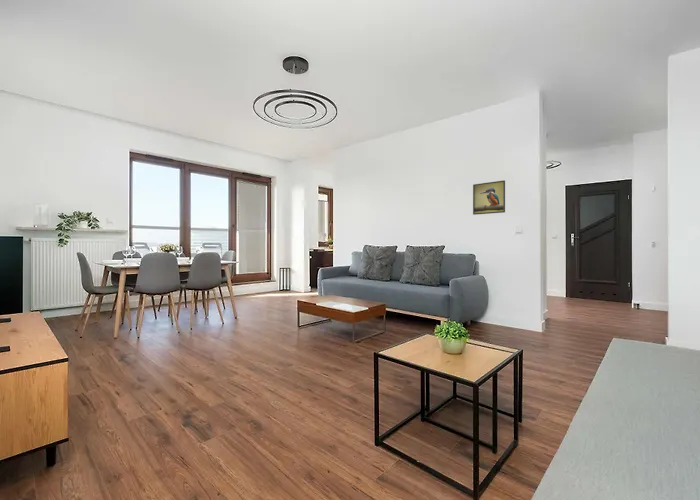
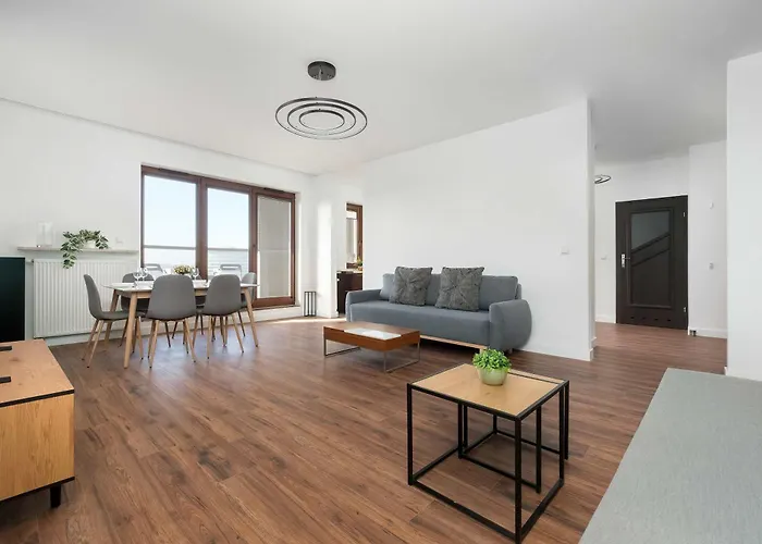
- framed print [472,179,506,216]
